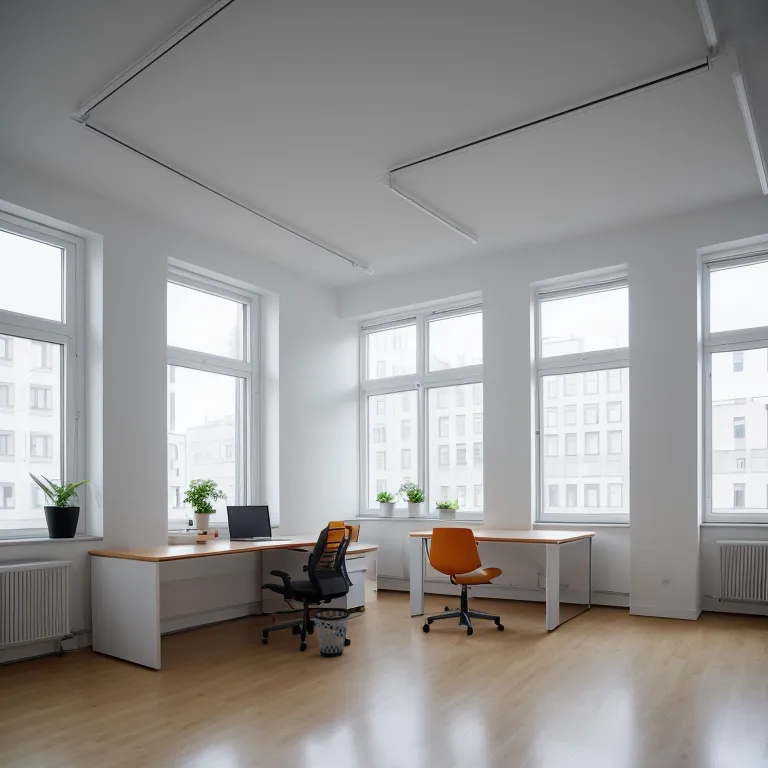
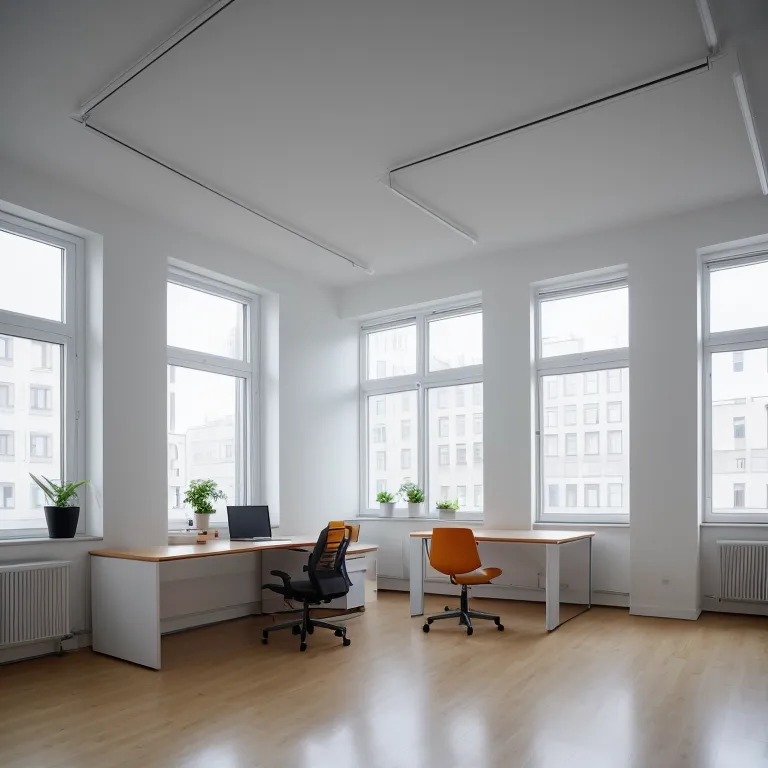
- wastebasket [312,607,351,658]
